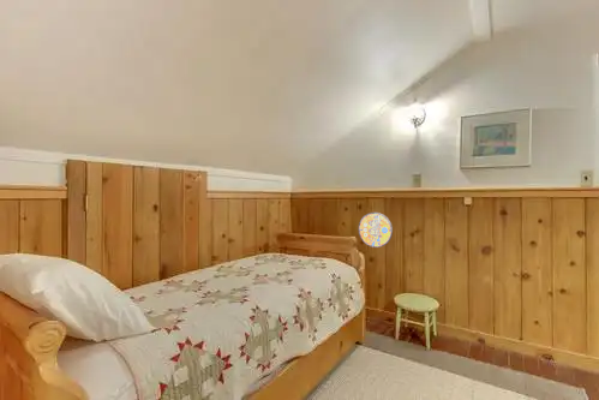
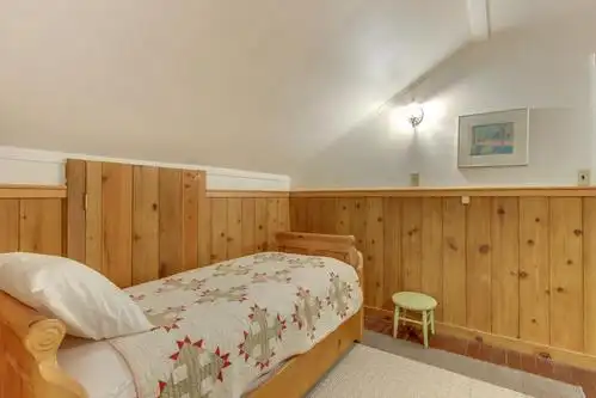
- manhole cover [358,211,394,249]
